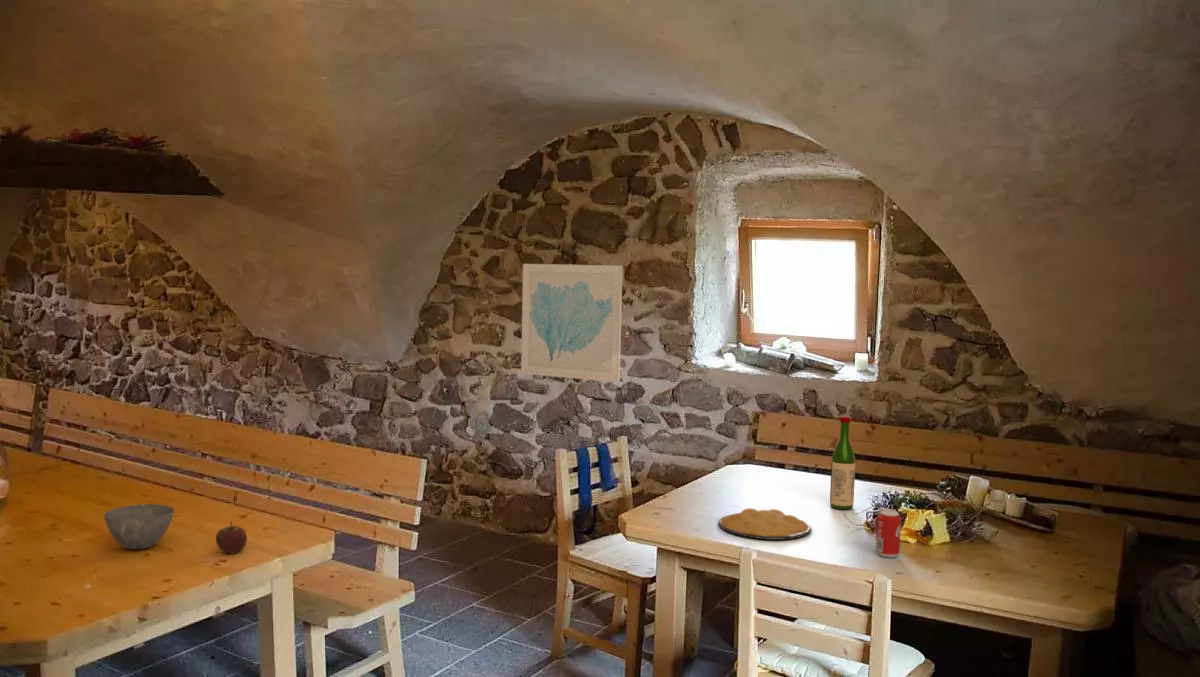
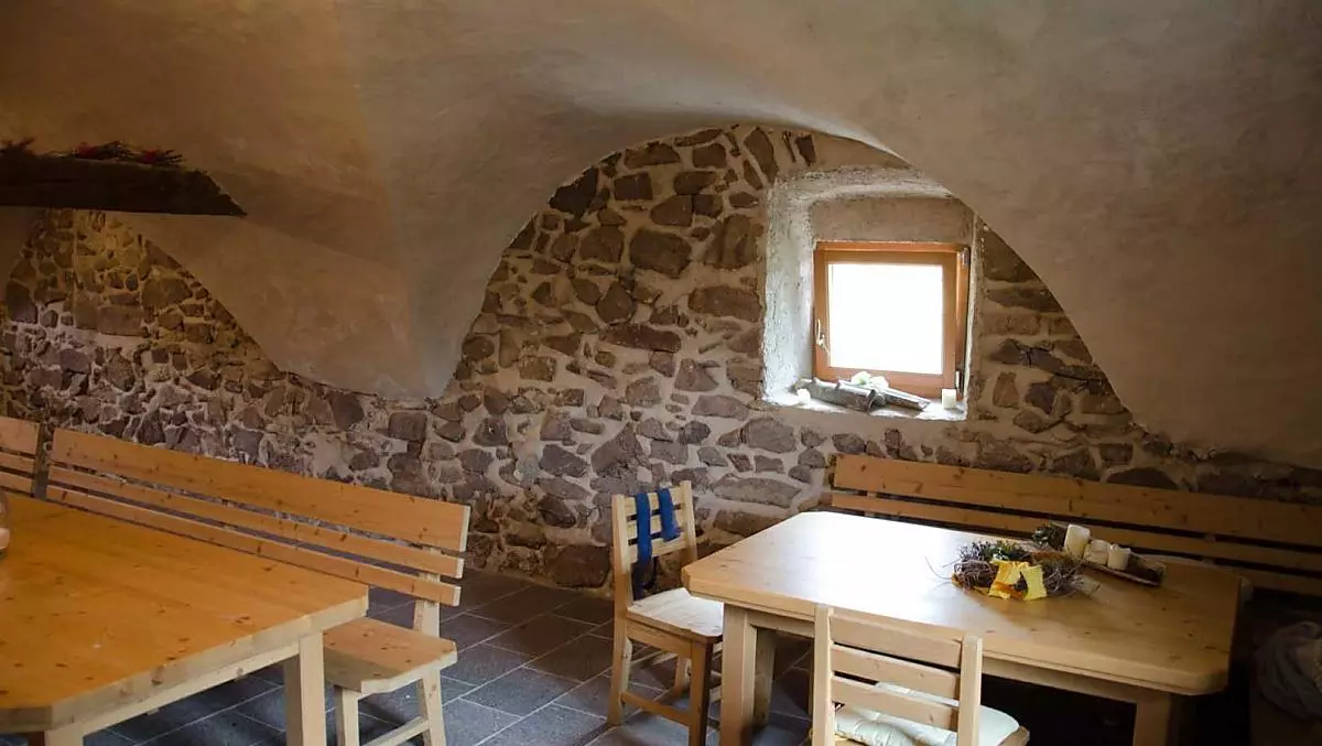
- bowl [103,503,175,550]
- plate [718,507,813,541]
- wall art [520,263,623,383]
- apple [215,521,248,554]
- beverage can [875,509,902,558]
- wine bottle [829,416,856,510]
